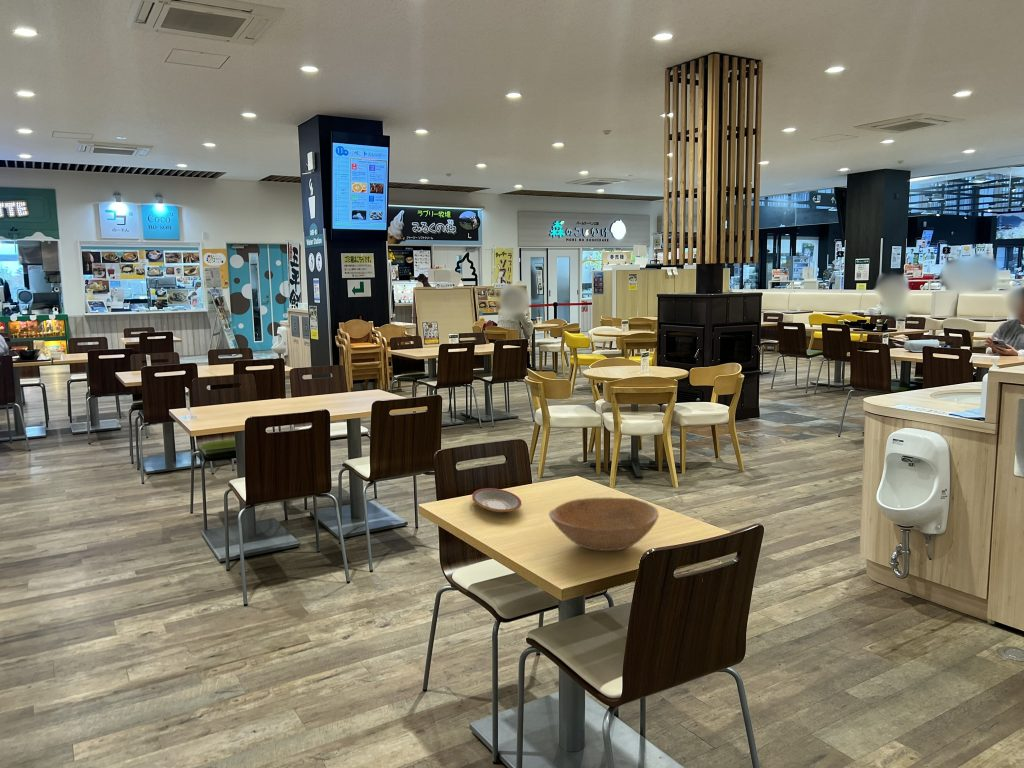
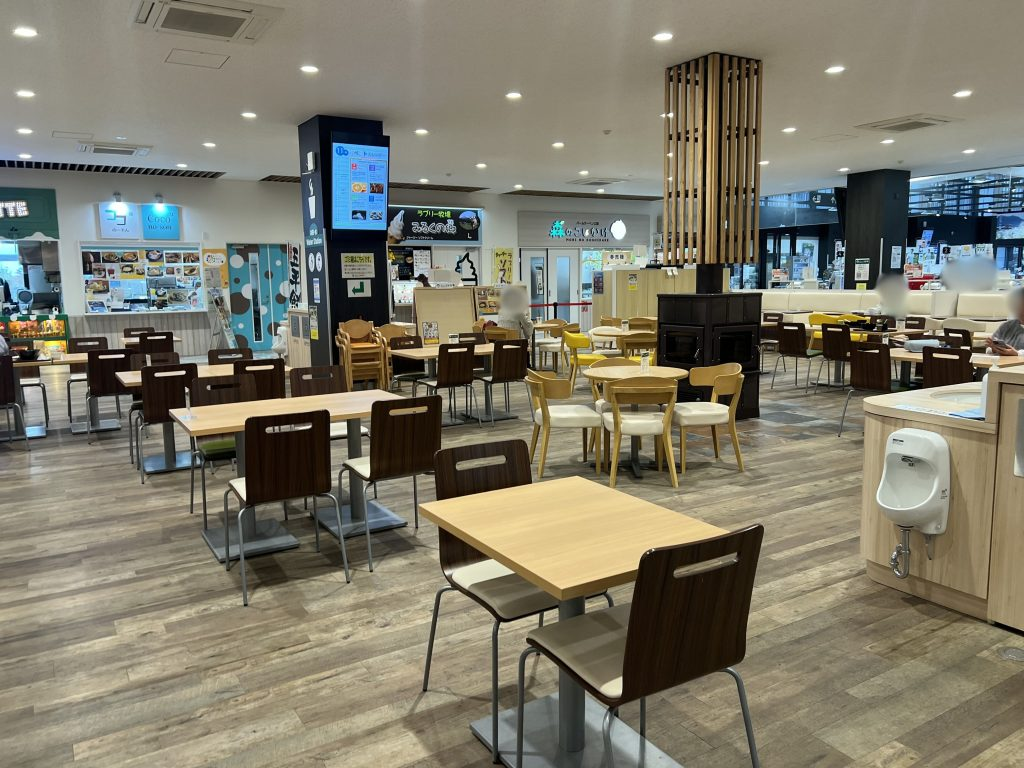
- bowl [548,497,660,552]
- plate [471,487,522,514]
